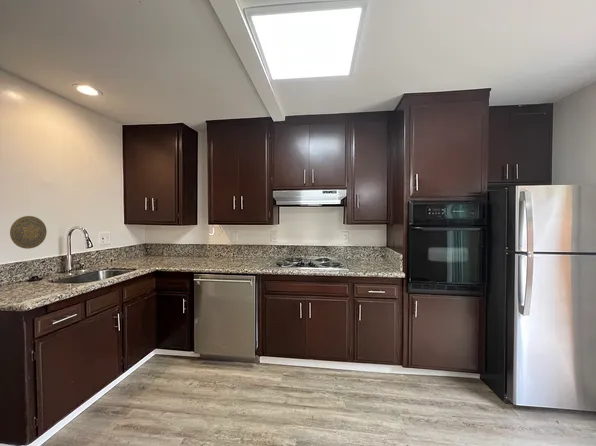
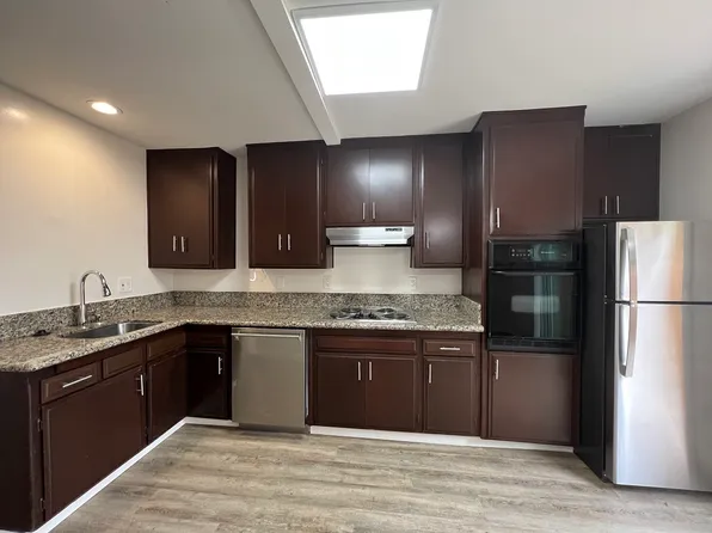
- decorative plate [9,215,48,250]
